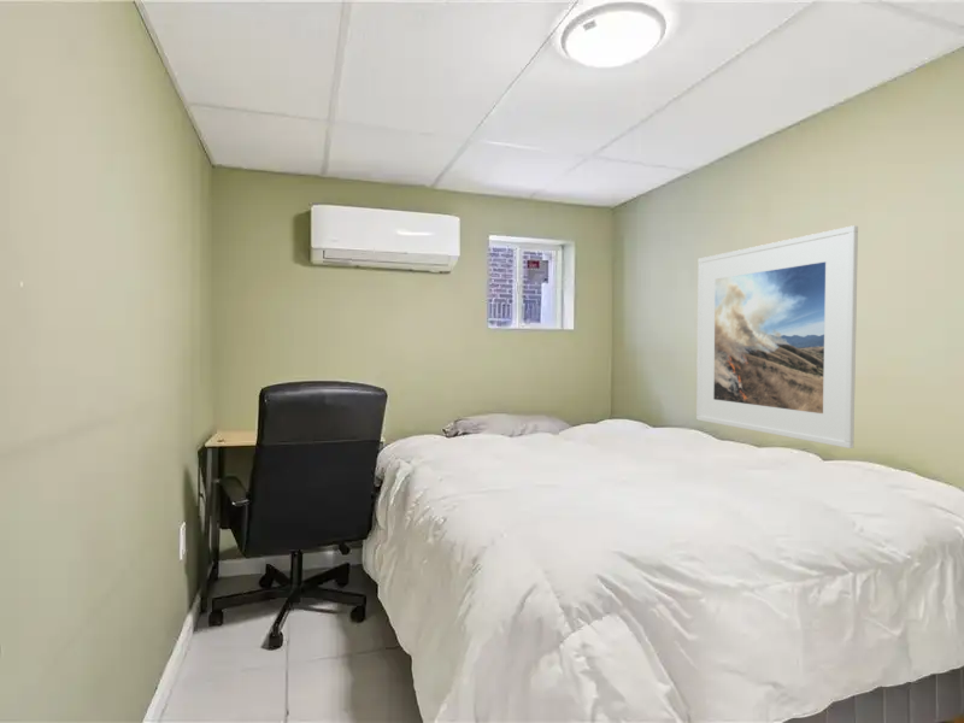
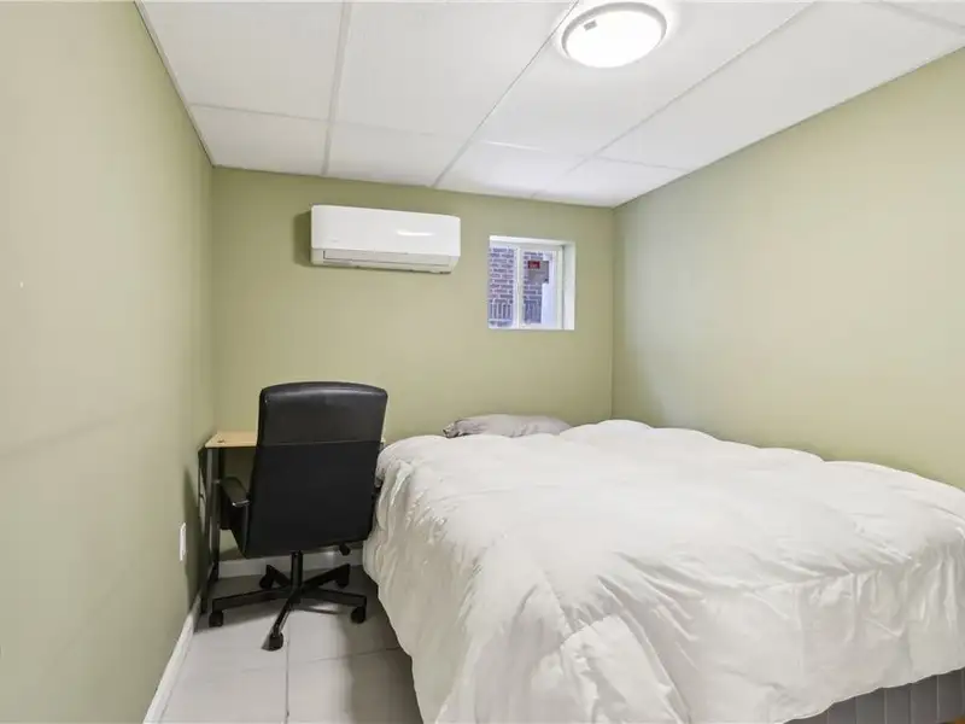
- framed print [695,224,859,449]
